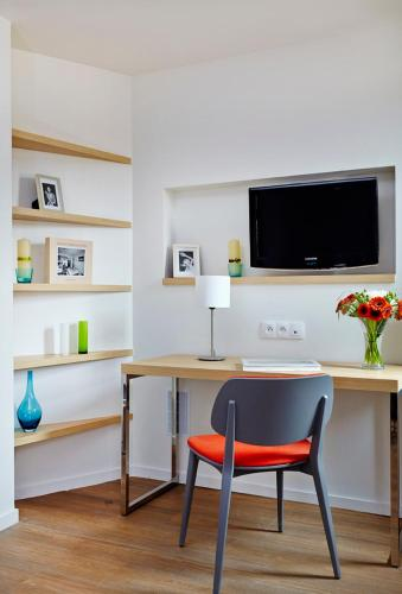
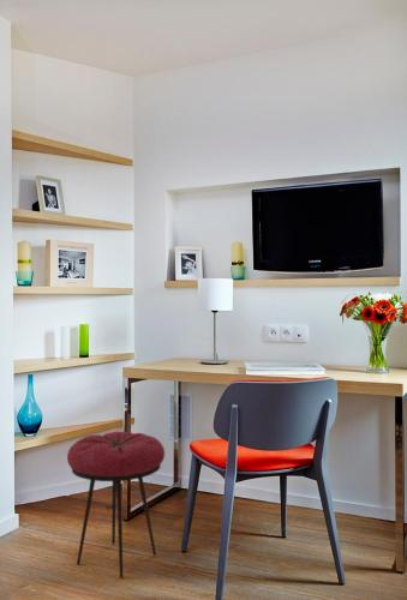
+ stool [66,431,166,578]
